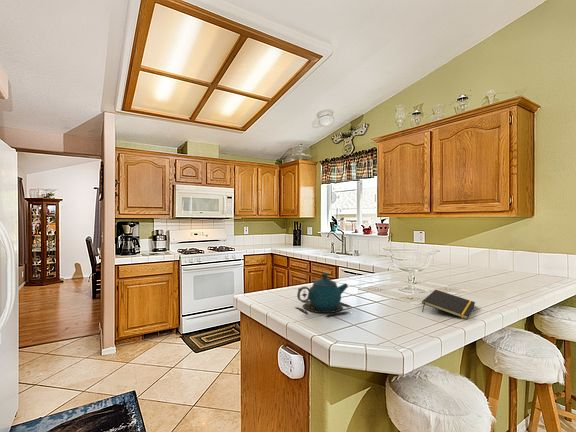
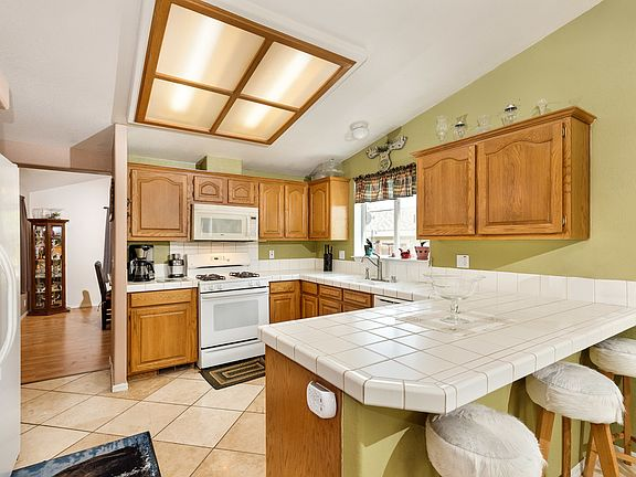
- notepad [421,289,476,320]
- teapot [295,272,353,318]
